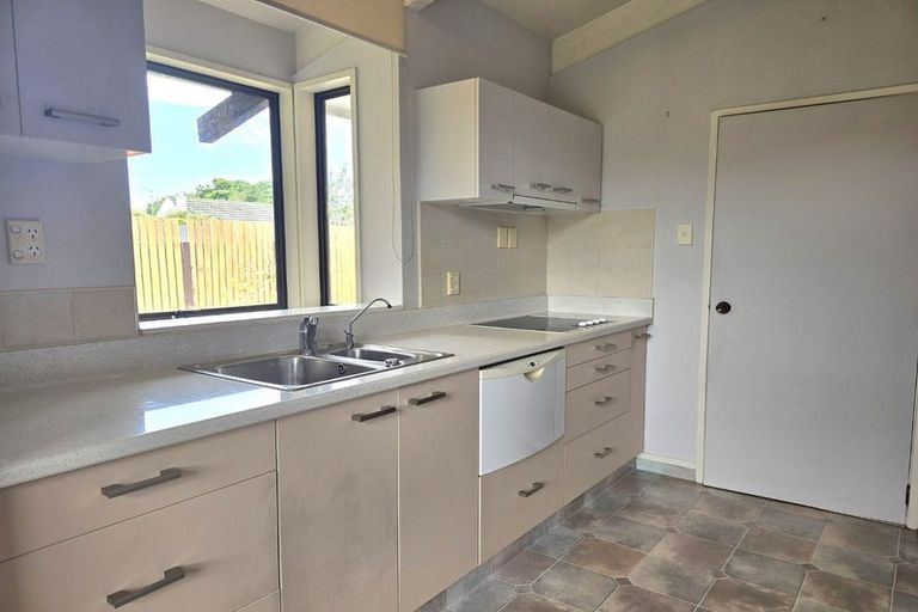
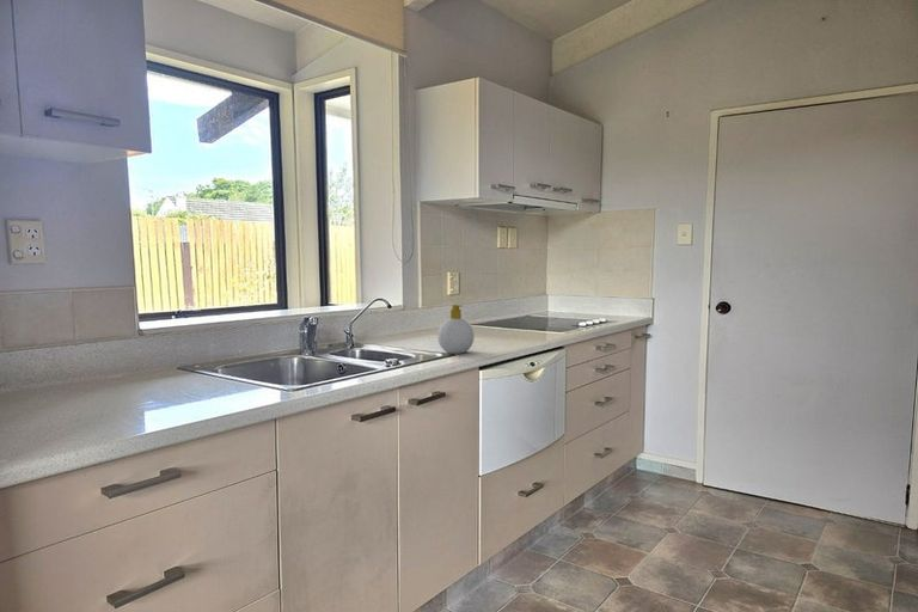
+ soap bottle [436,304,476,355]
